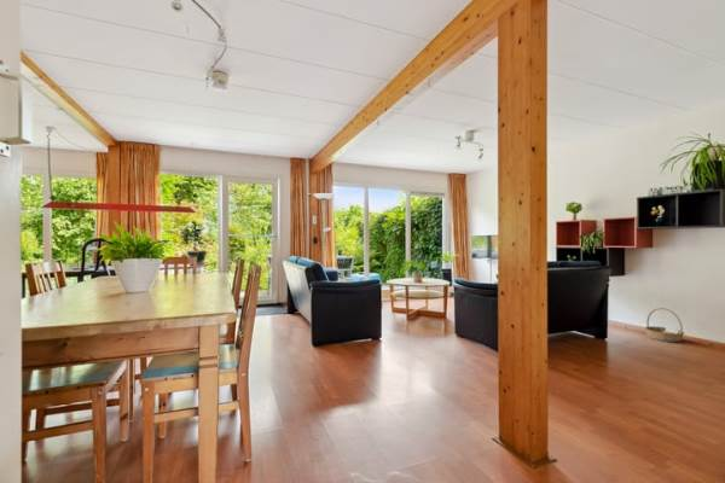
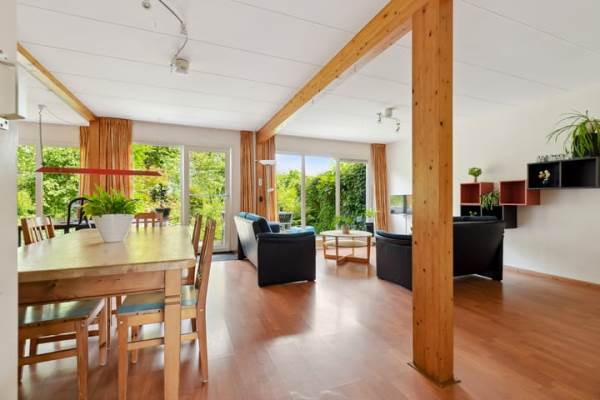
- basket [644,307,685,343]
